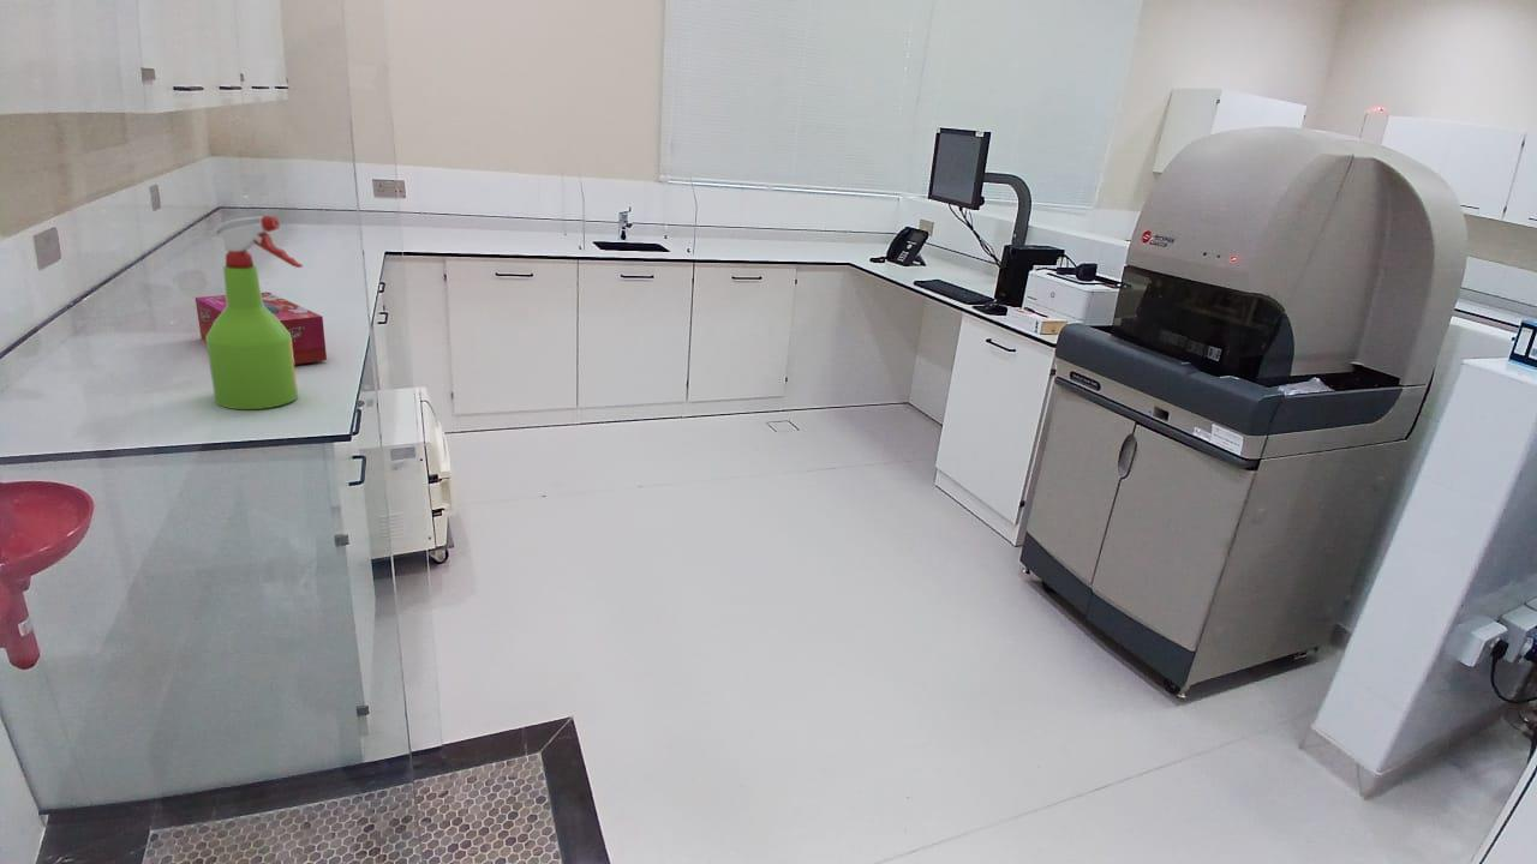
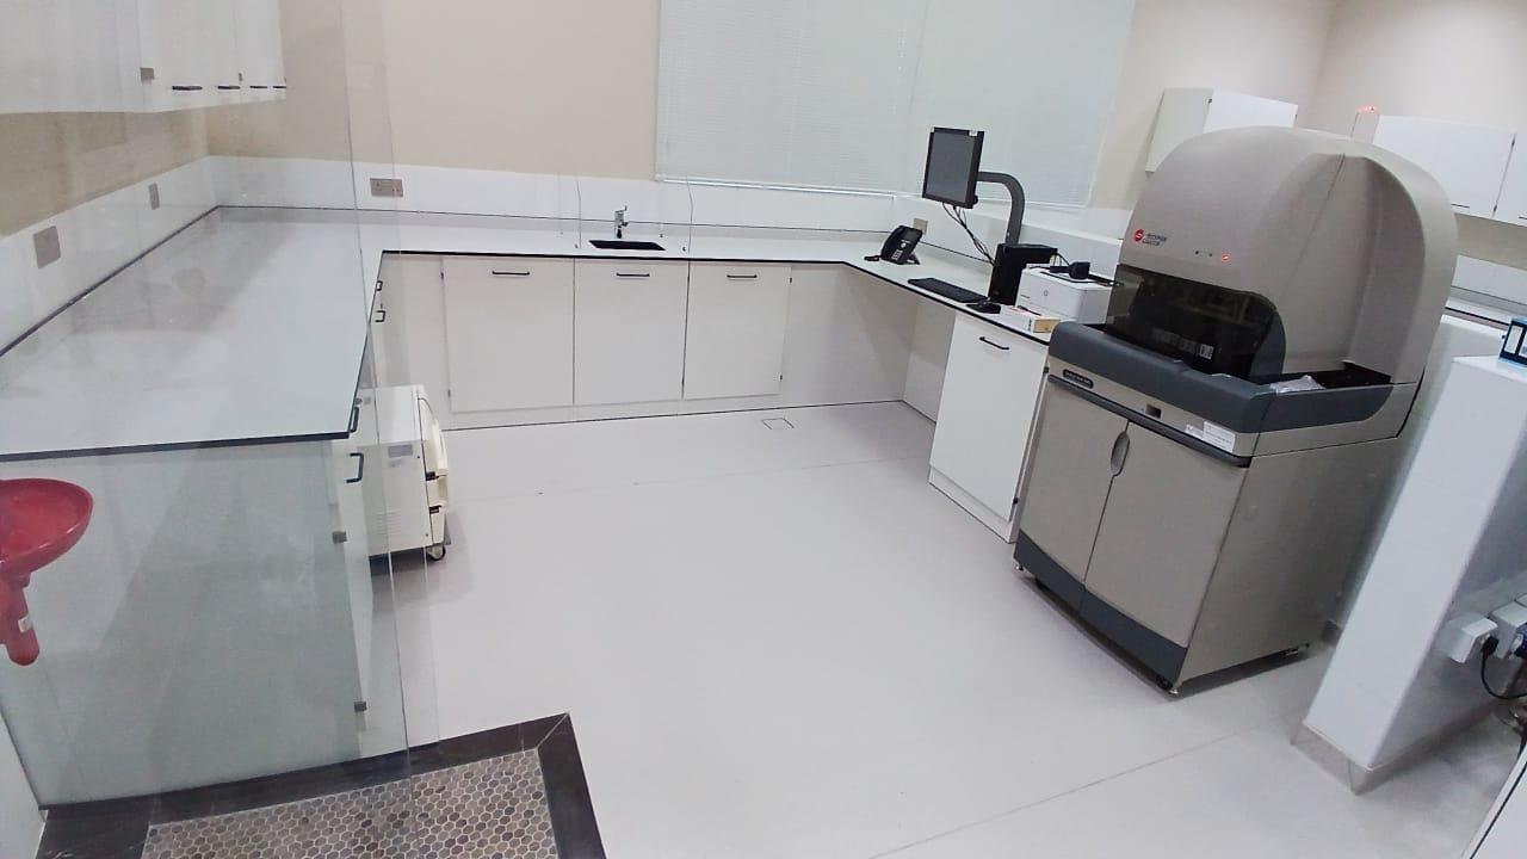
- tissue box [195,292,328,366]
- spray bottle [205,215,304,410]
